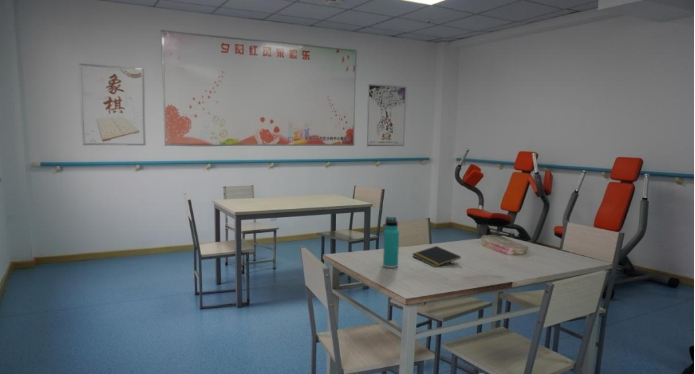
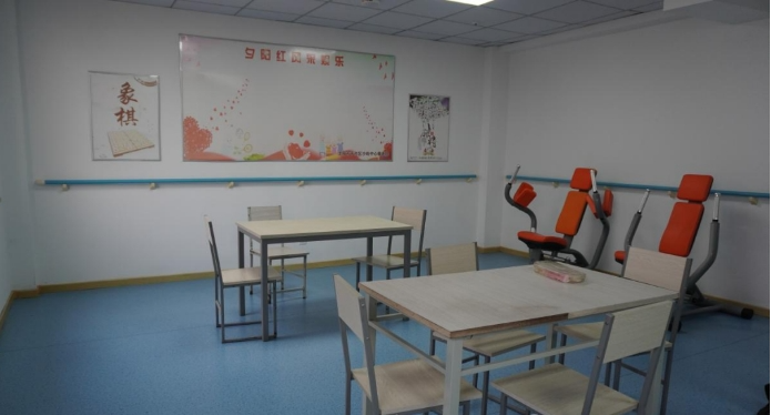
- thermos bottle [382,216,400,269]
- notepad [412,245,462,268]
